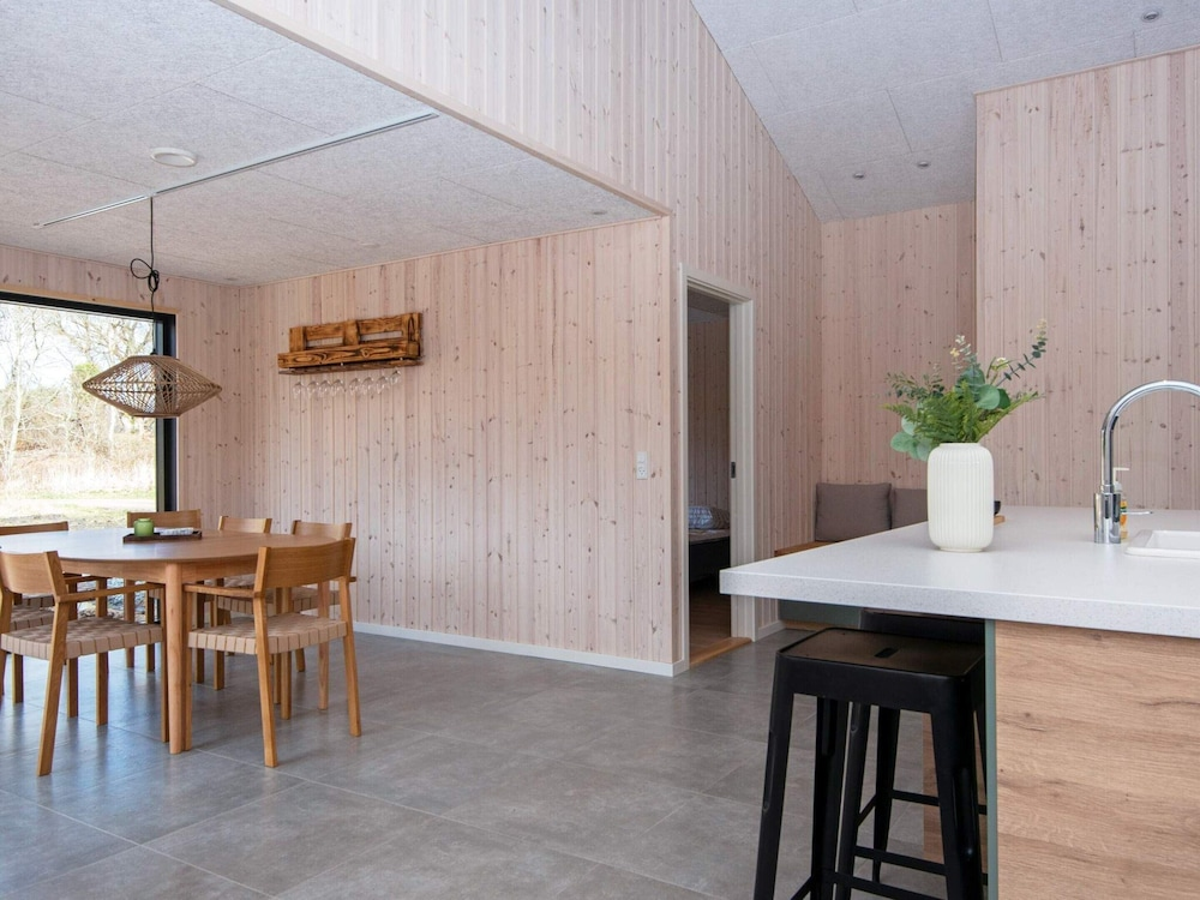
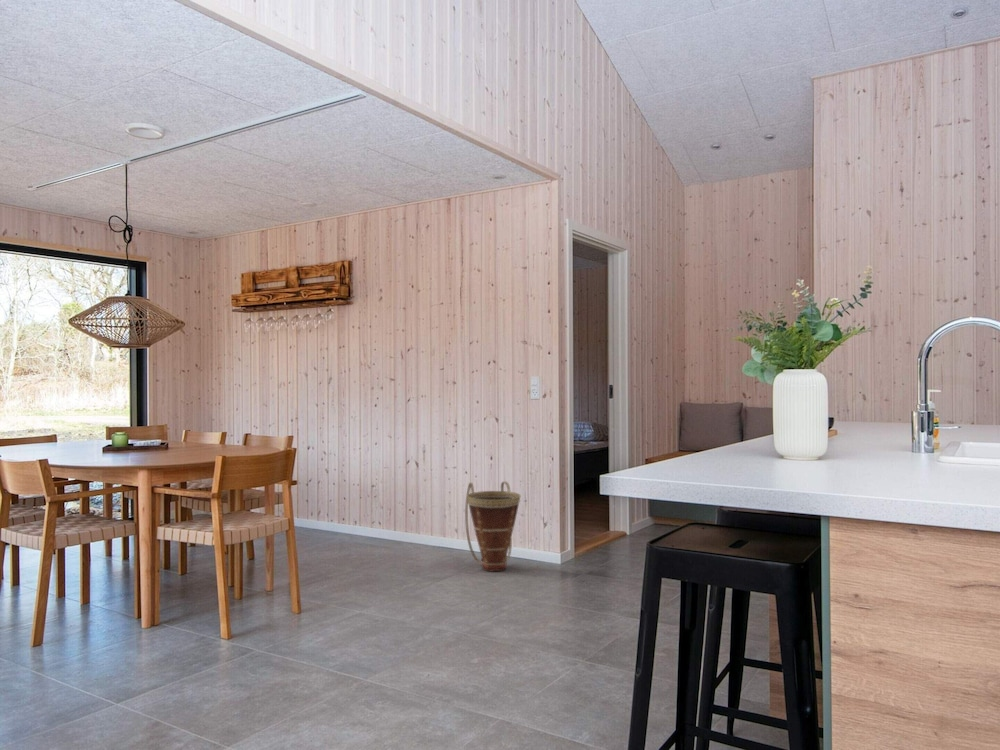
+ basket [464,481,521,573]
